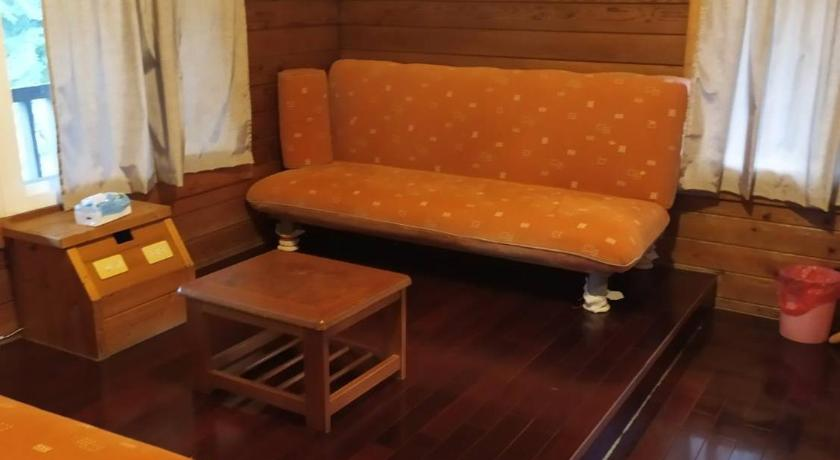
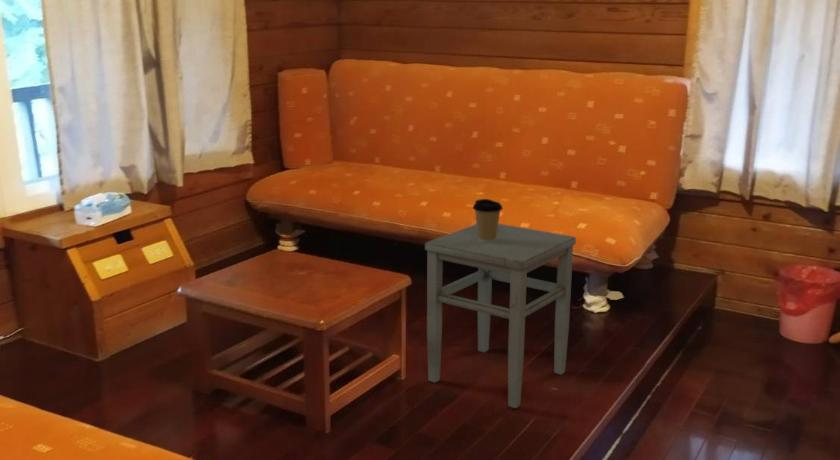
+ stool [424,223,577,409]
+ coffee cup [472,198,504,242]
